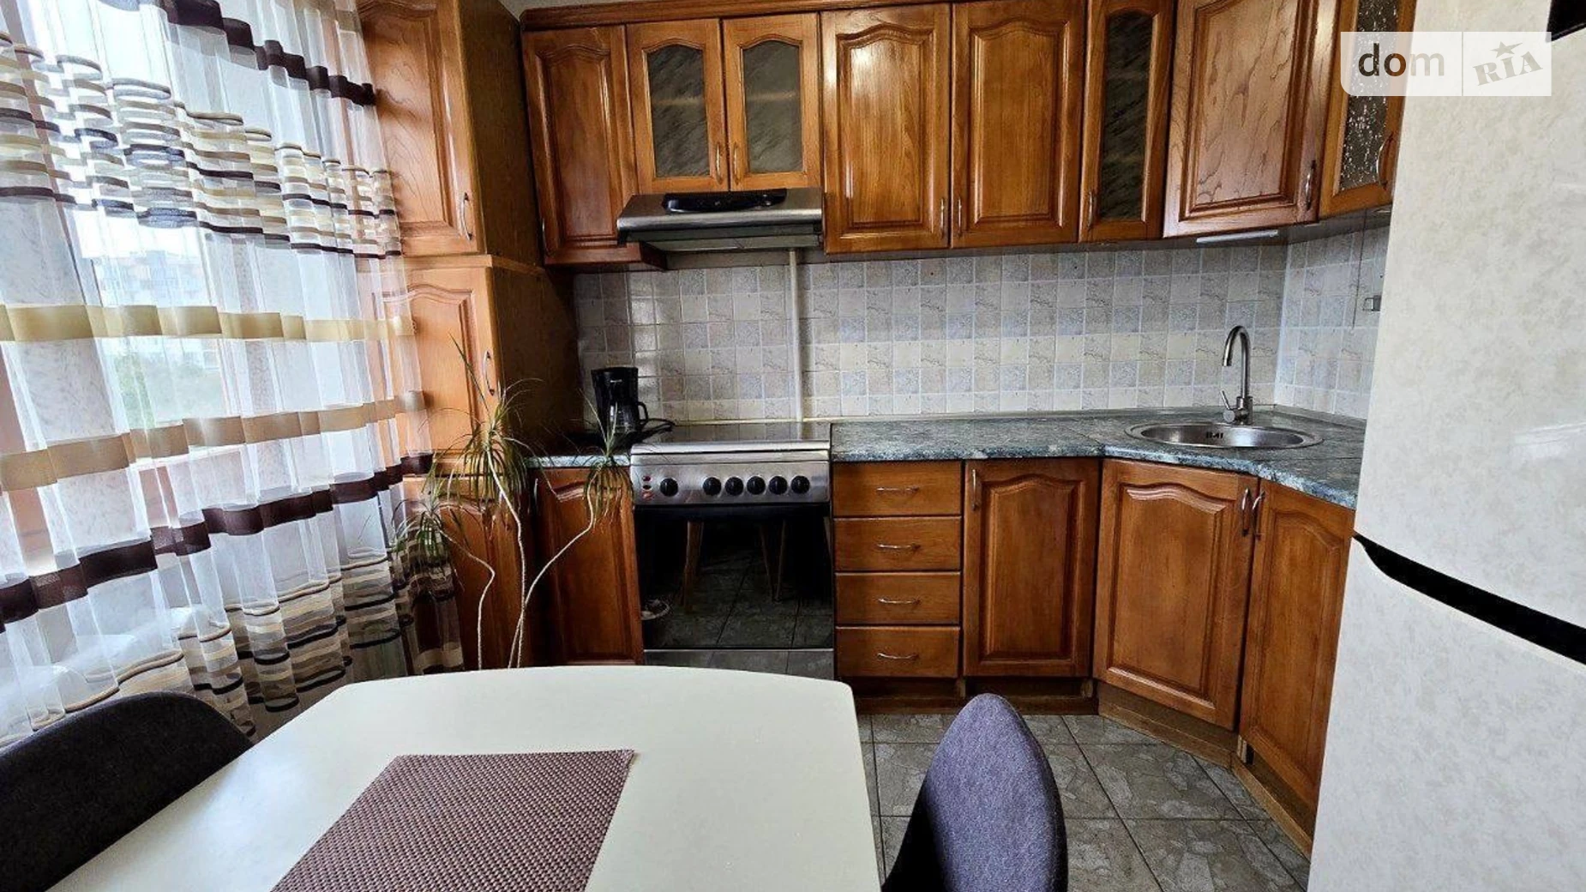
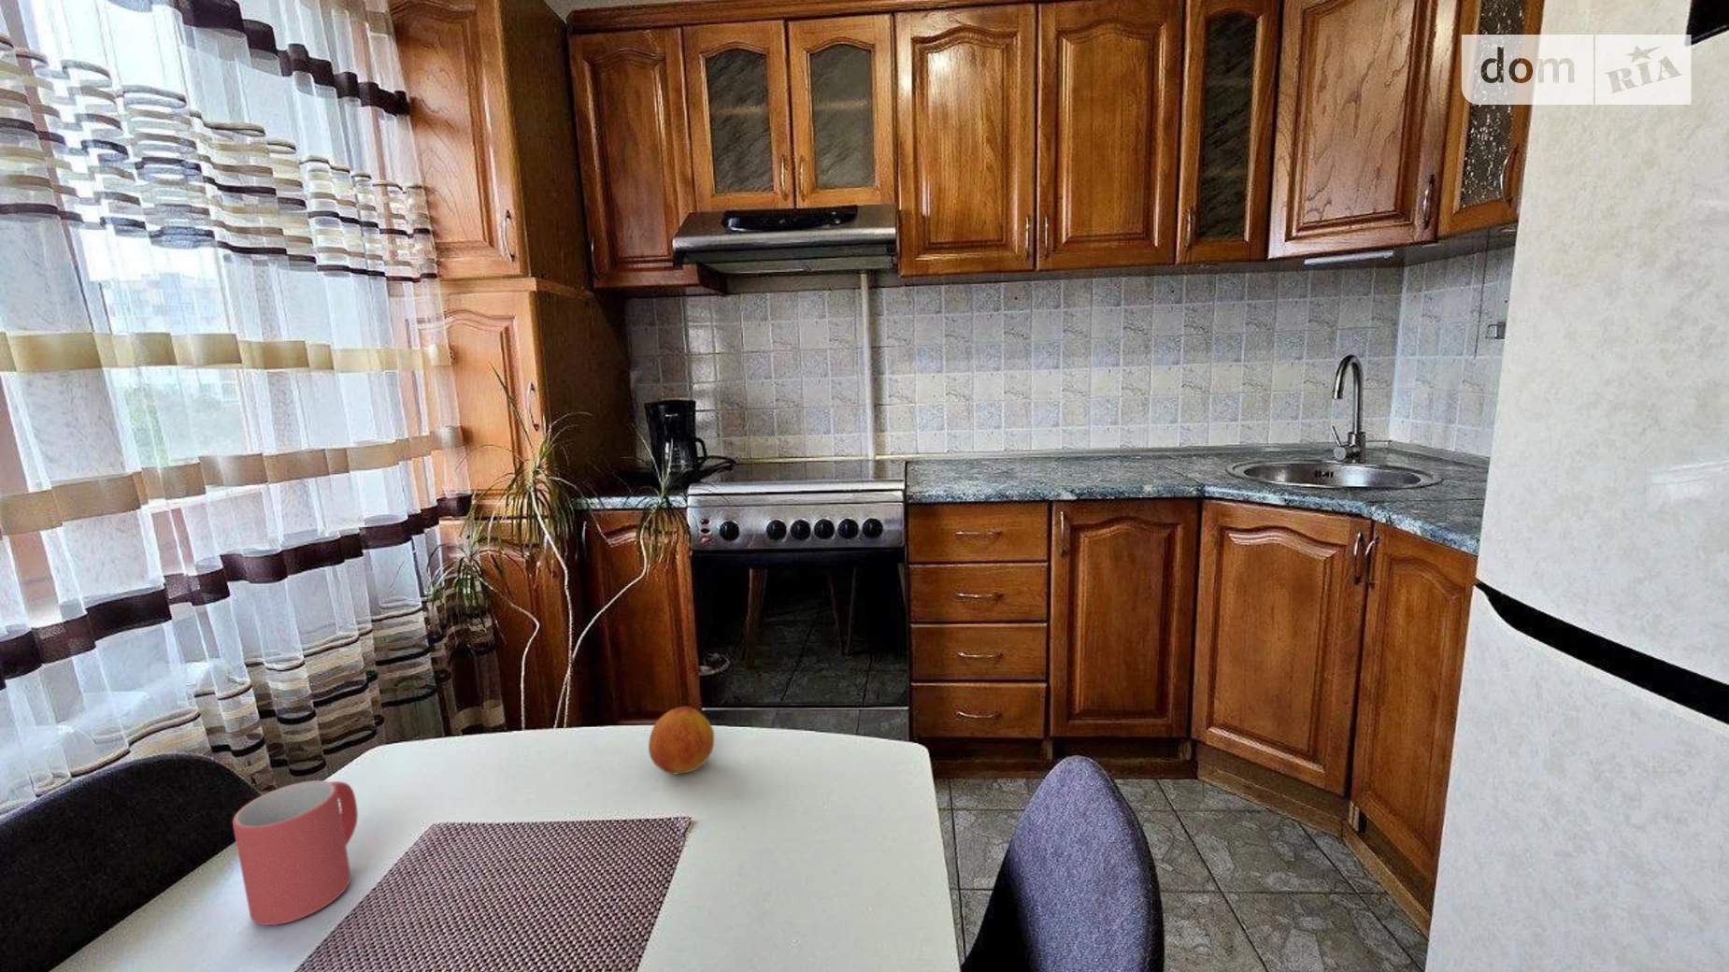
+ mug [232,780,359,926]
+ fruit [647,706,715,775]
